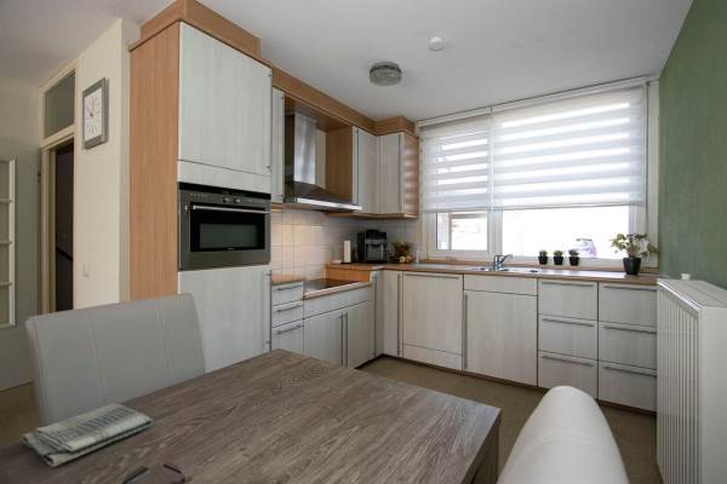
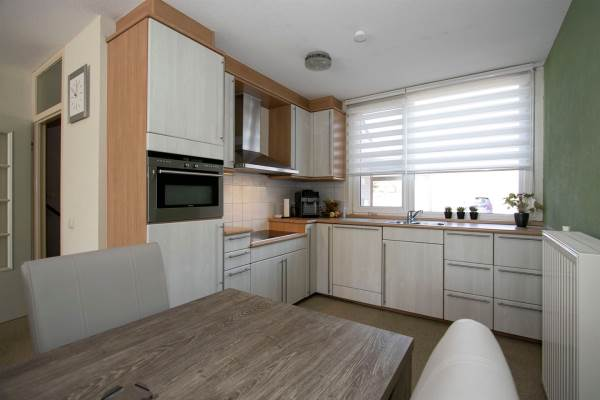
- dish towel [21,402,155,468]
